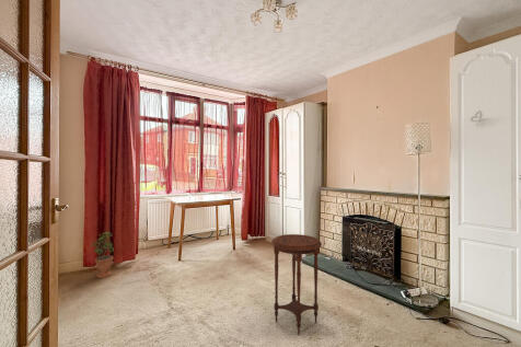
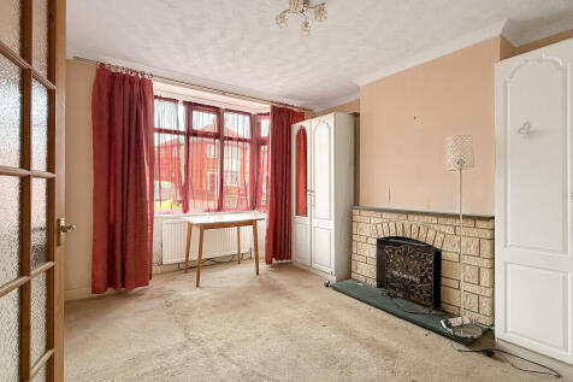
- side table [270,233,323,336]
- potted plant [91,230,115,279]
